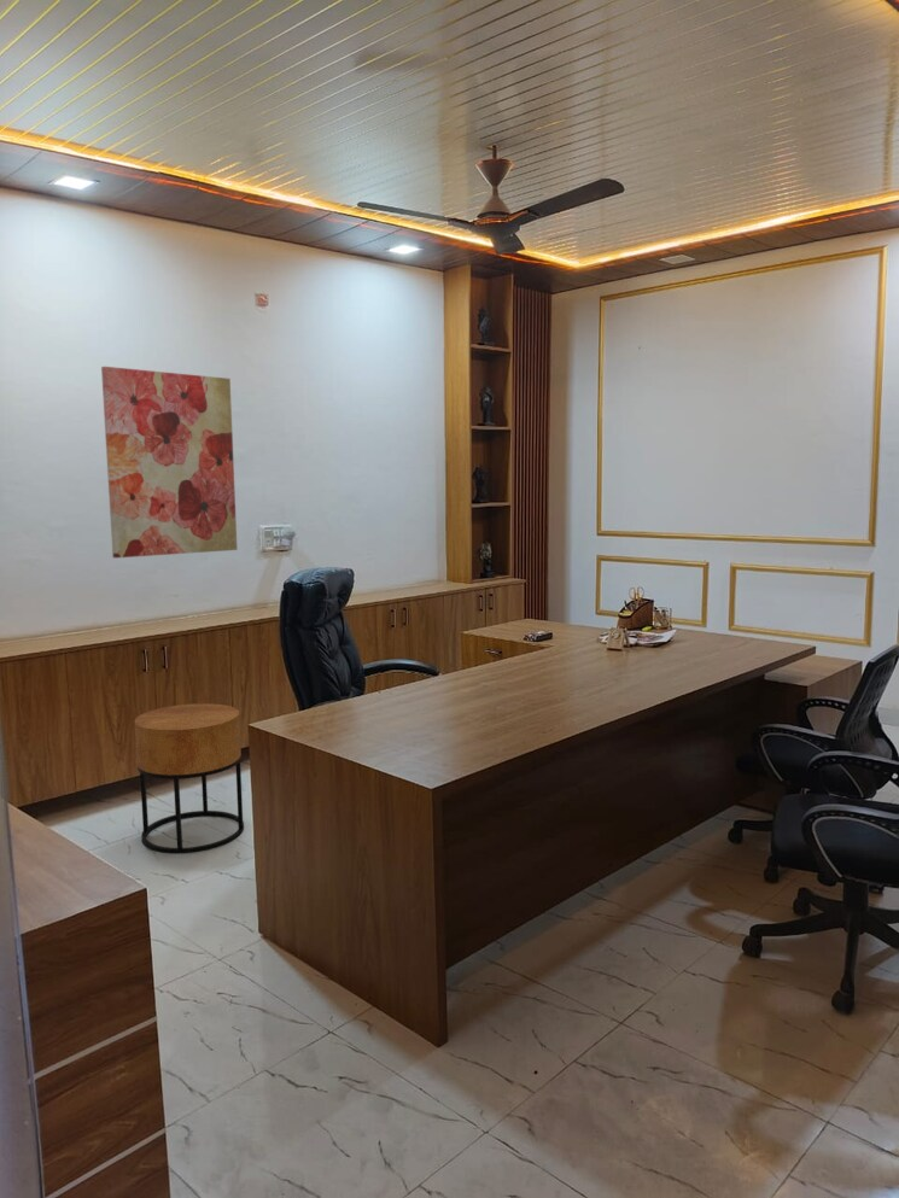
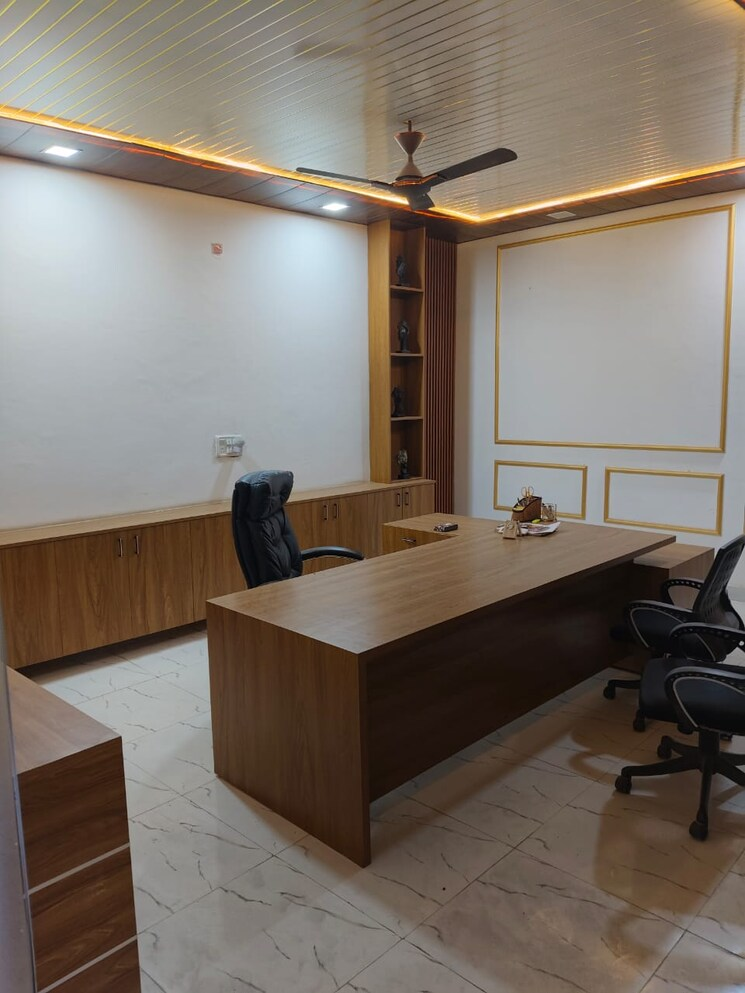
- wall art [100,366,239,559]
- side table [134,702,245,854]
